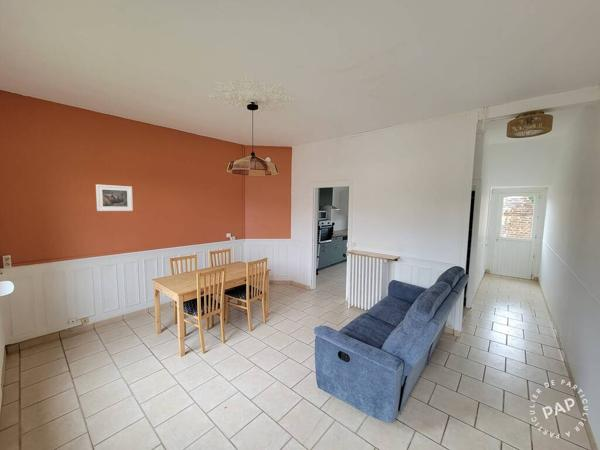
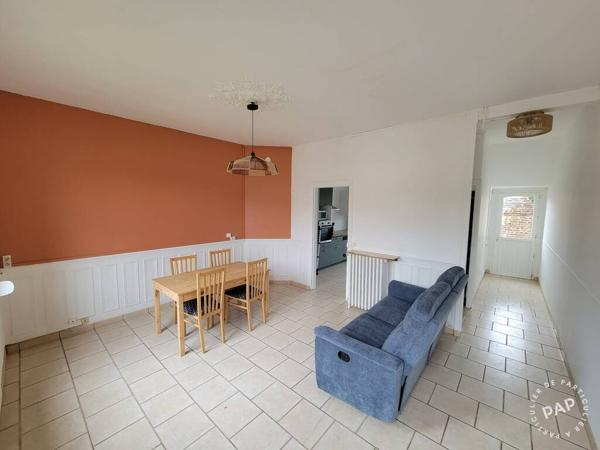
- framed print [95,184,134,212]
